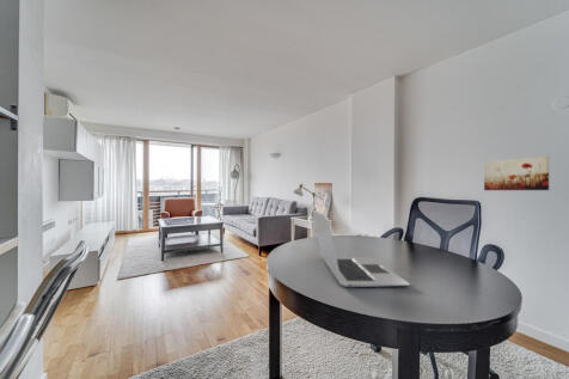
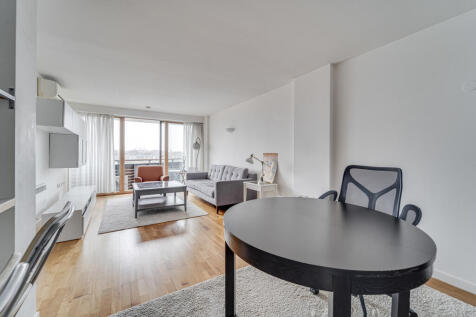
- wall art [483,155,550,191]
- laptop [311,208,411,288]
